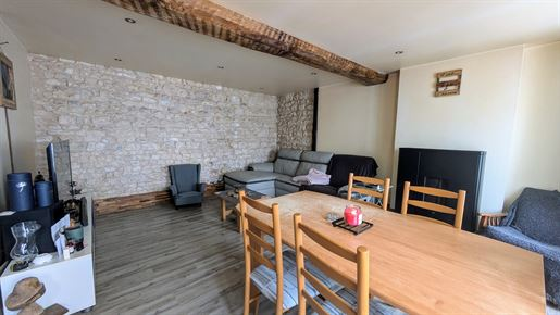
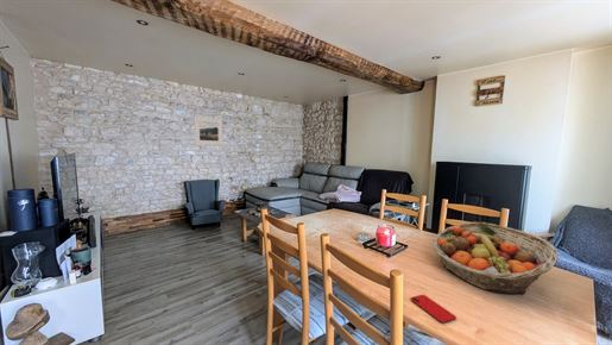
+ fruit basket [431,221,560,296]
+ smartphone [410,294,458,325]
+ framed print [194,115,223,146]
